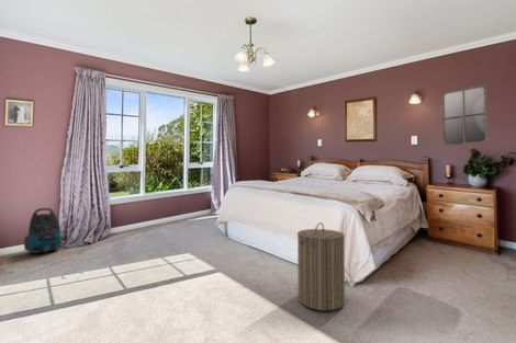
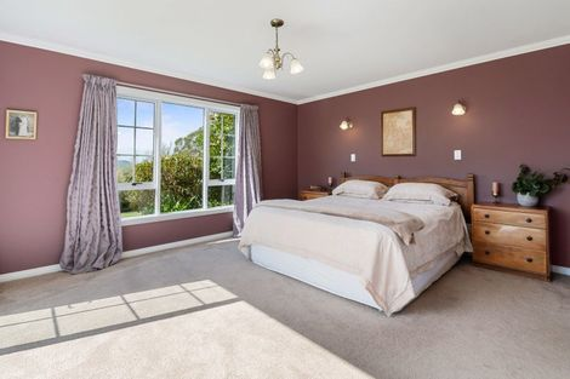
- laundry hamper [296,221,346,312]
- vacuum cleaner [23,207,63,254]
- home mirror [441,84,489,146]
